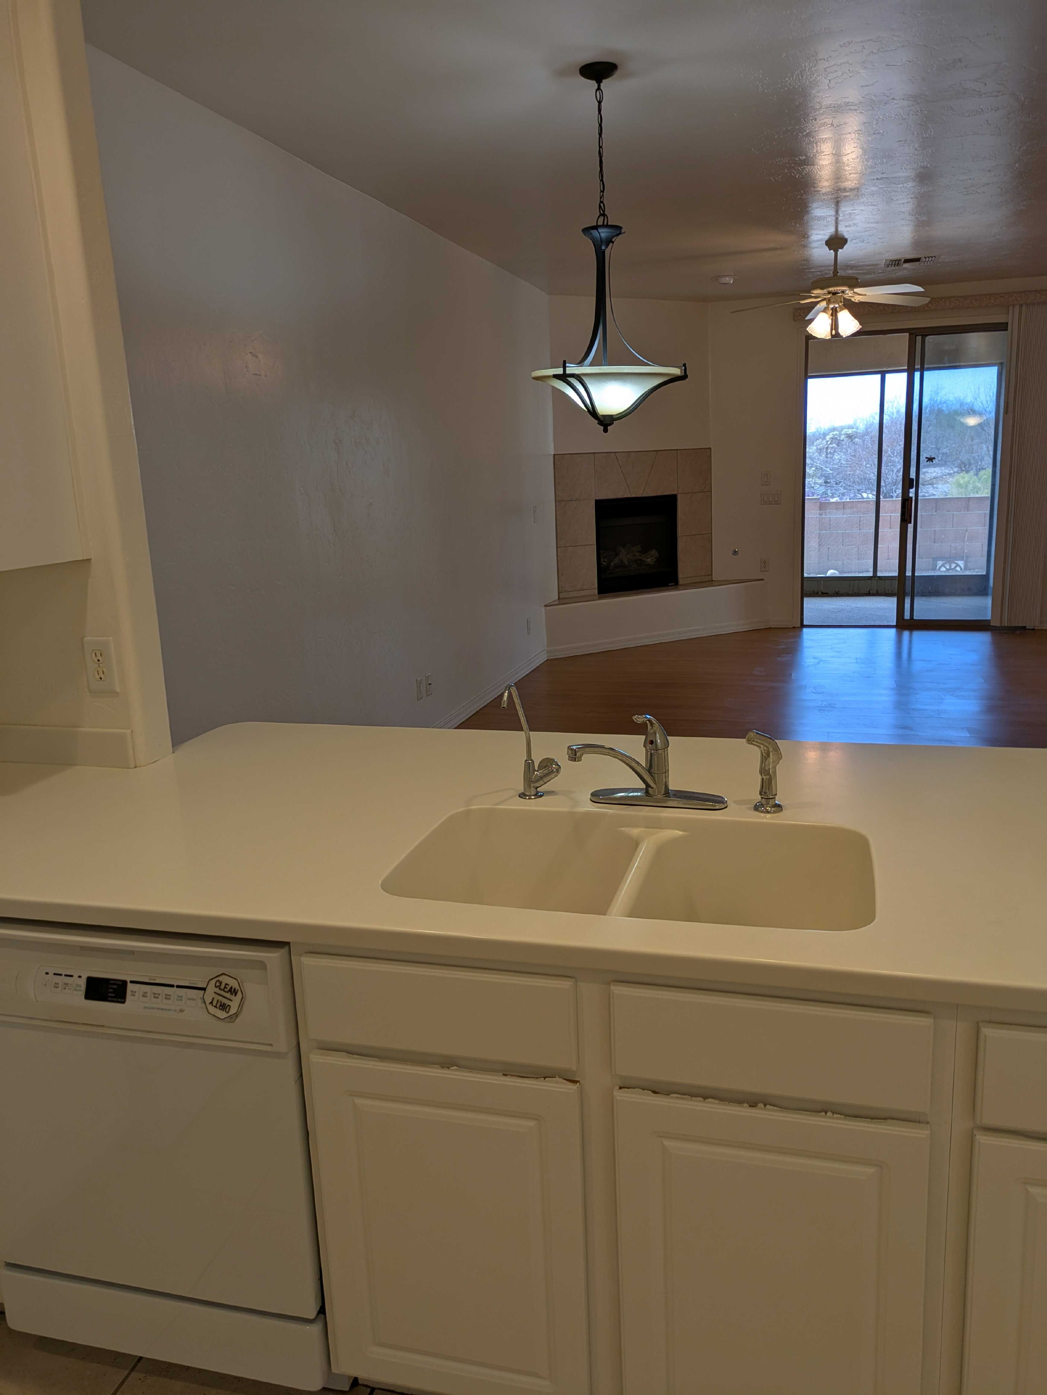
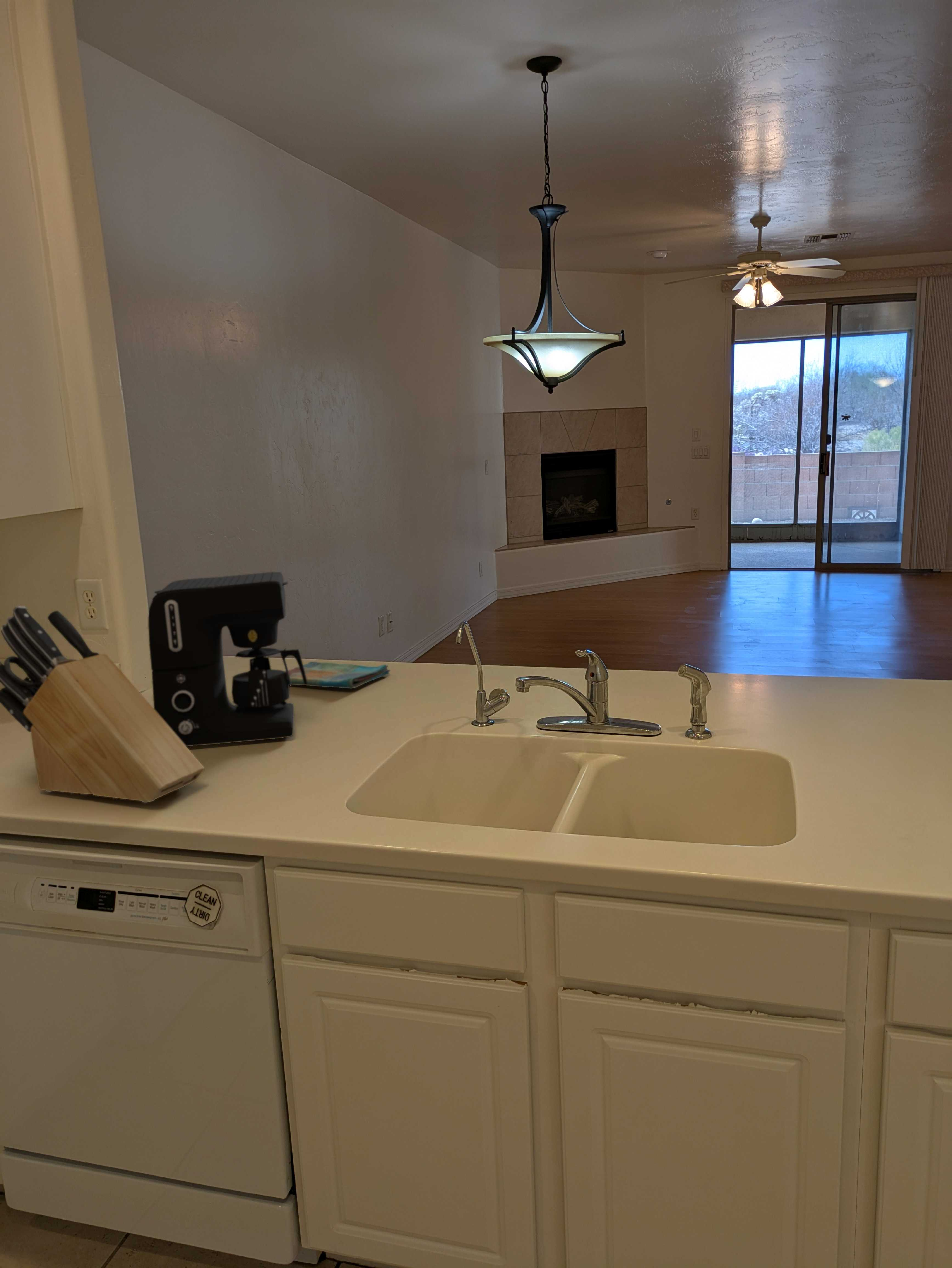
+ coffee maker [148,571,307,747]
+ dish towel [285,661,391,689]
+ knife block [0,606,205,803]
